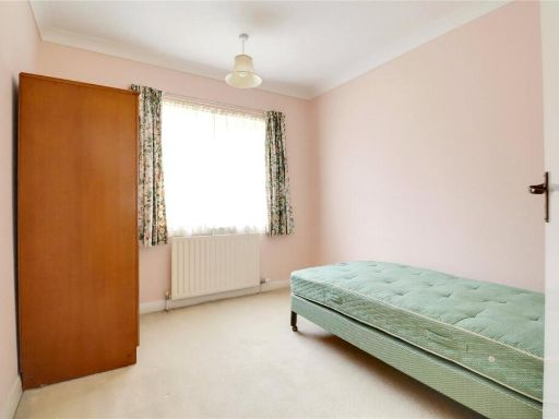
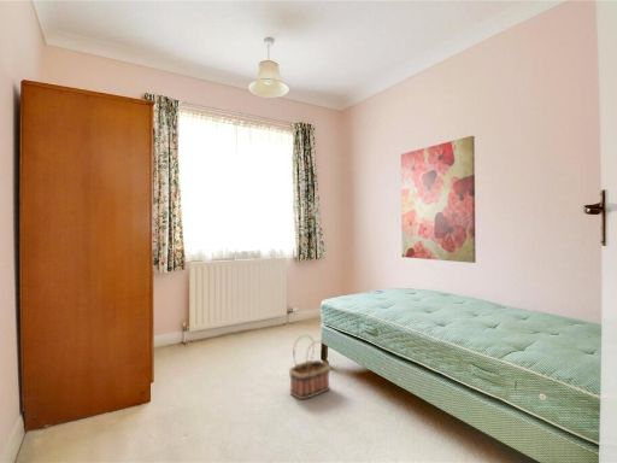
+ wall art [400,135,477,264]
+ basket [288,334,331,400]
